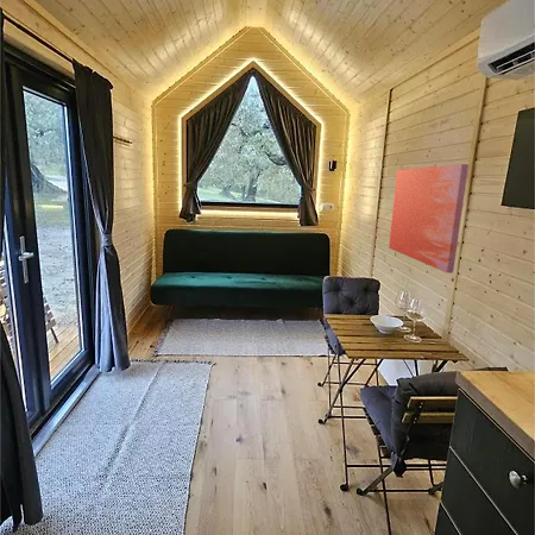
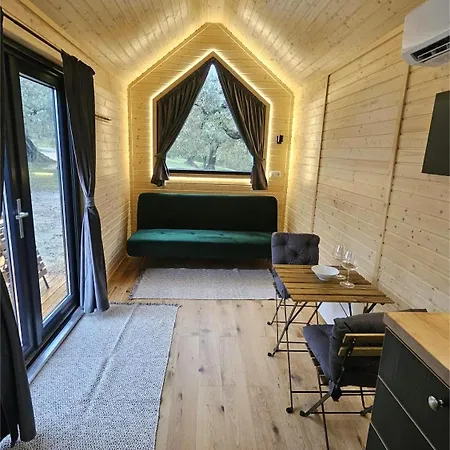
- wall art [388,163,470,273]
